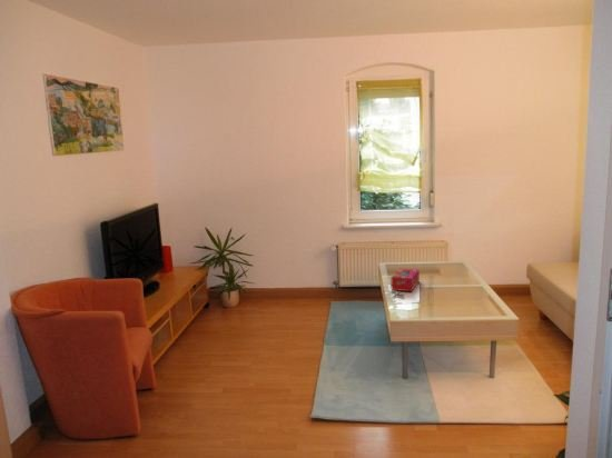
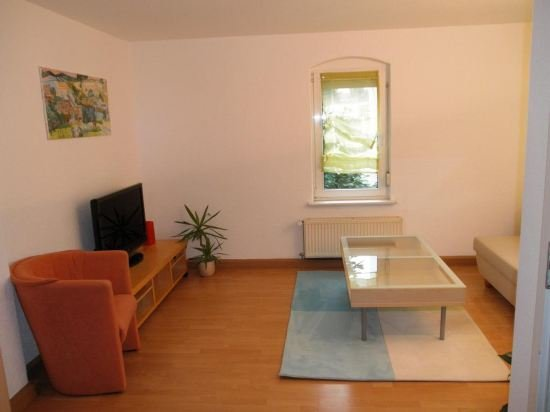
- tissue box [391,267,421,292]
